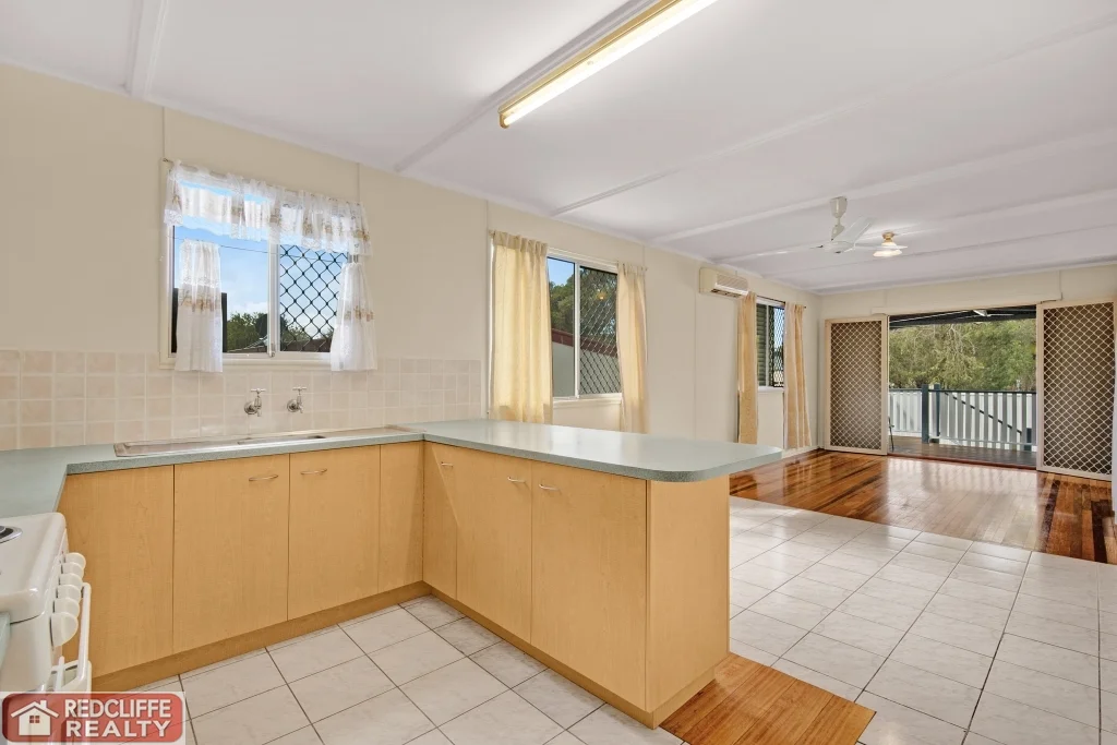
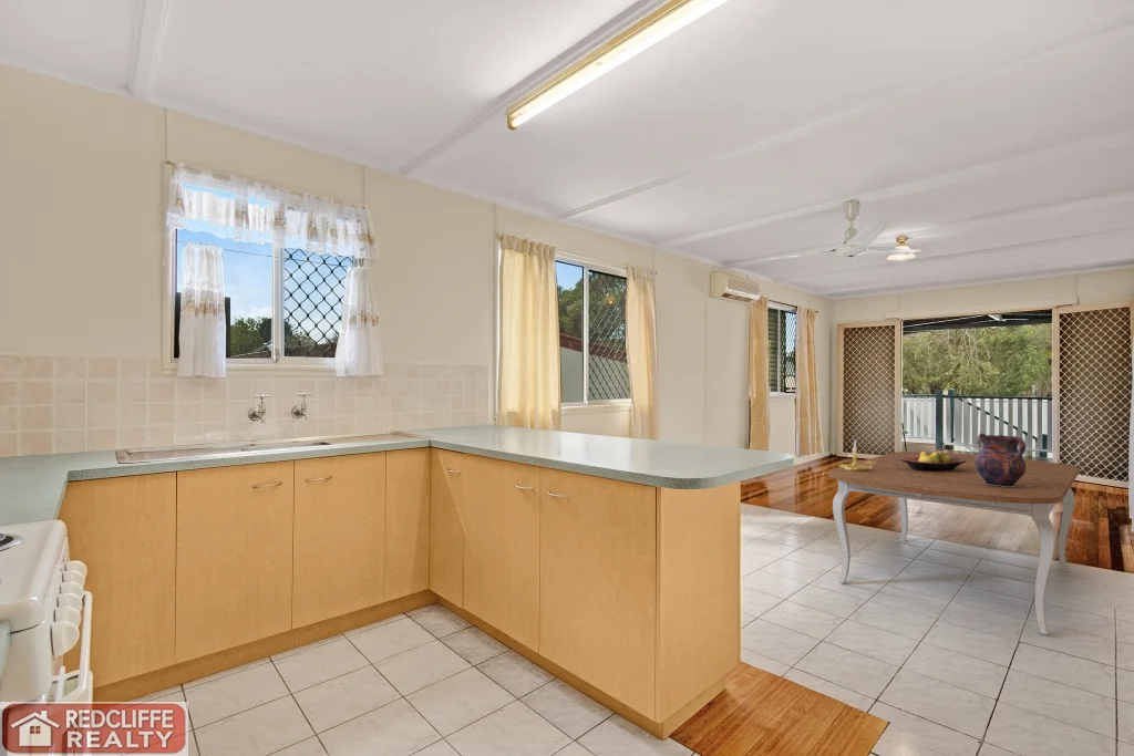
+ candle holder [838,439,876,472]
+ vase [975,433,1027,487]
+ fruit bowl [900,449,966,472]
+ dining table [827,451,1081,636]
